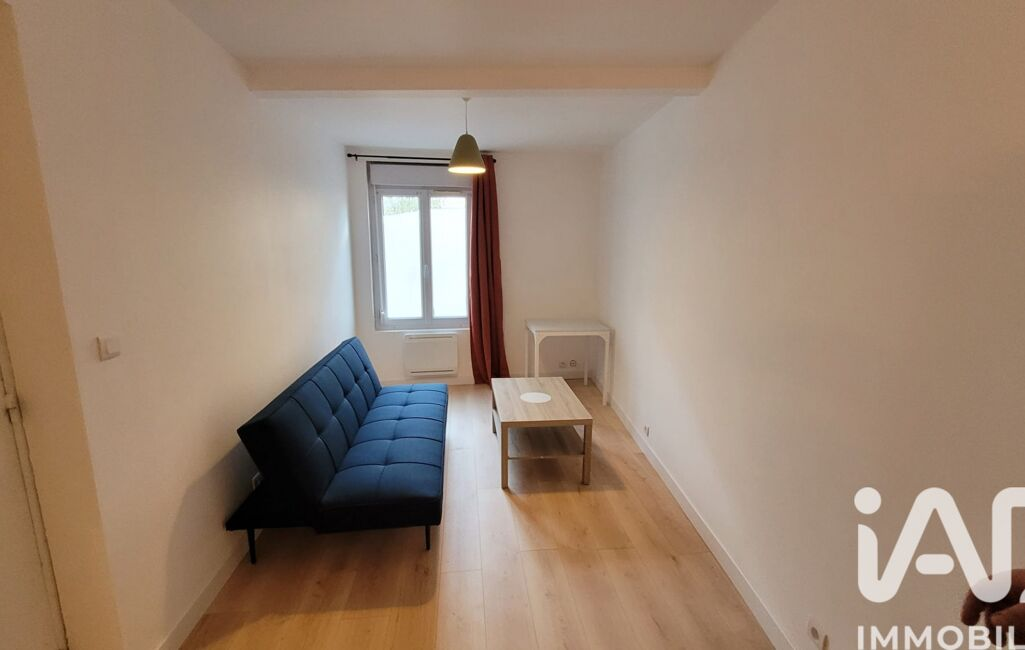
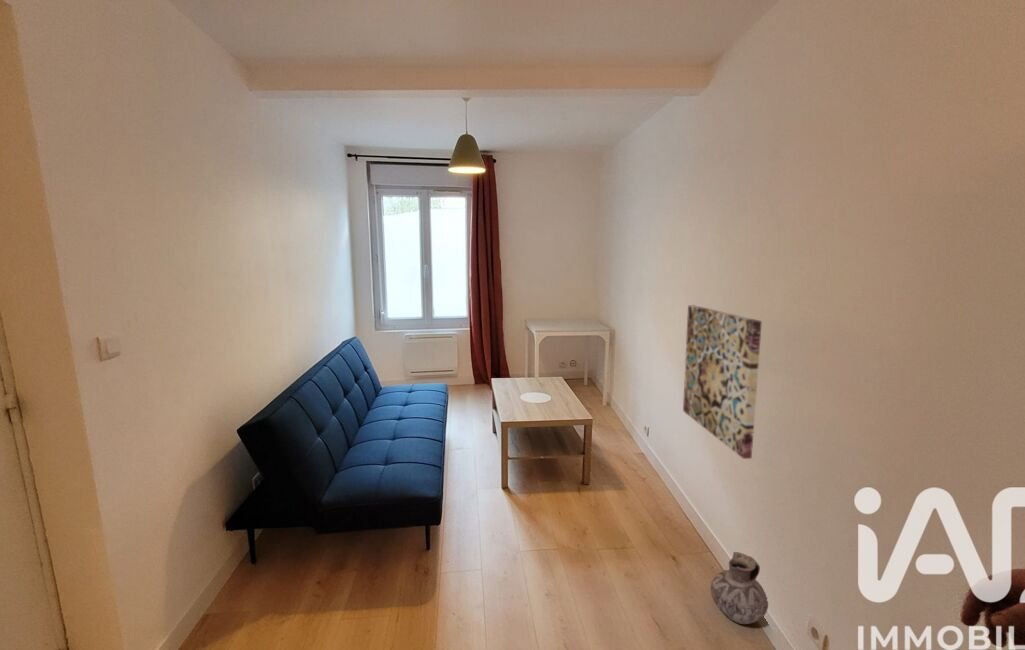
+ ceramic jug [710,551,769,625]
+ wall art [682,305,763,460]
